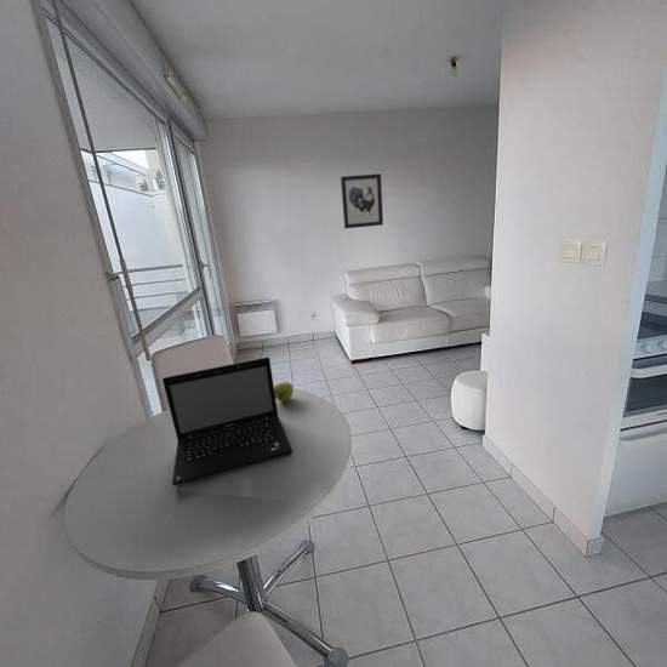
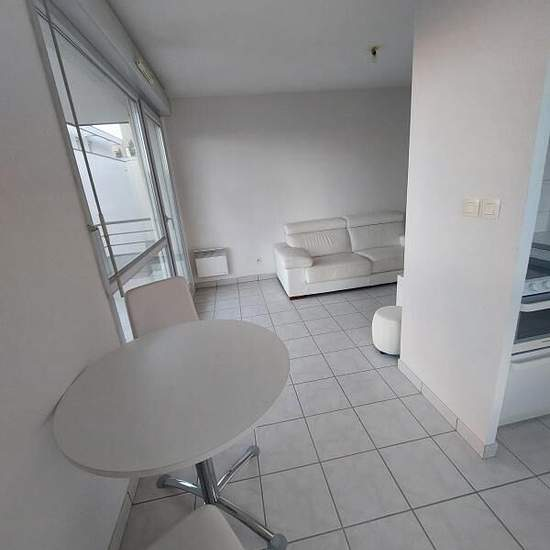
- apple [274,380,295,403]
- laptop [161,357,293,486]
- wall art [340,172,384,229]
